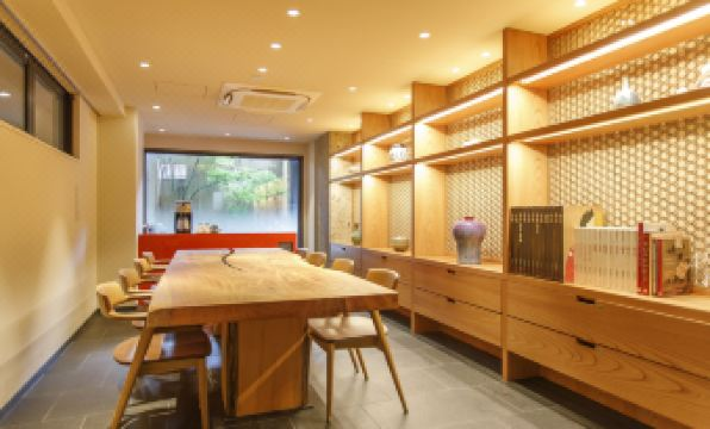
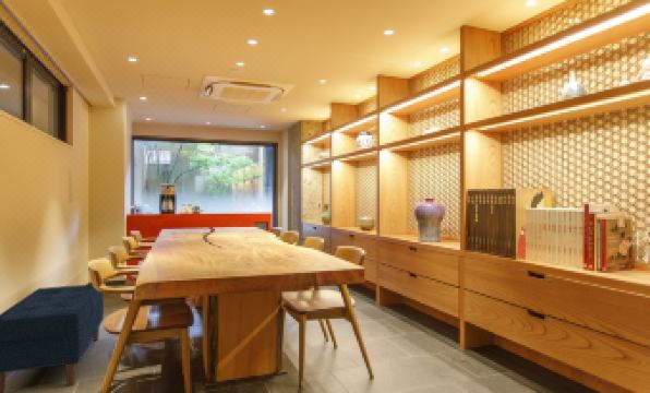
+ bench [0,284,105,393]
